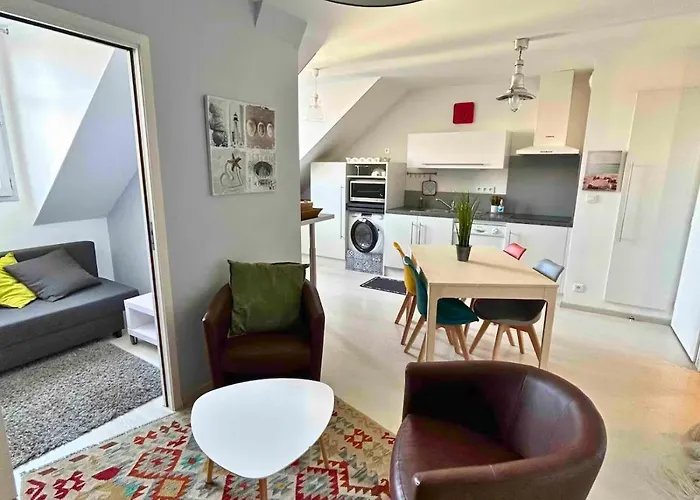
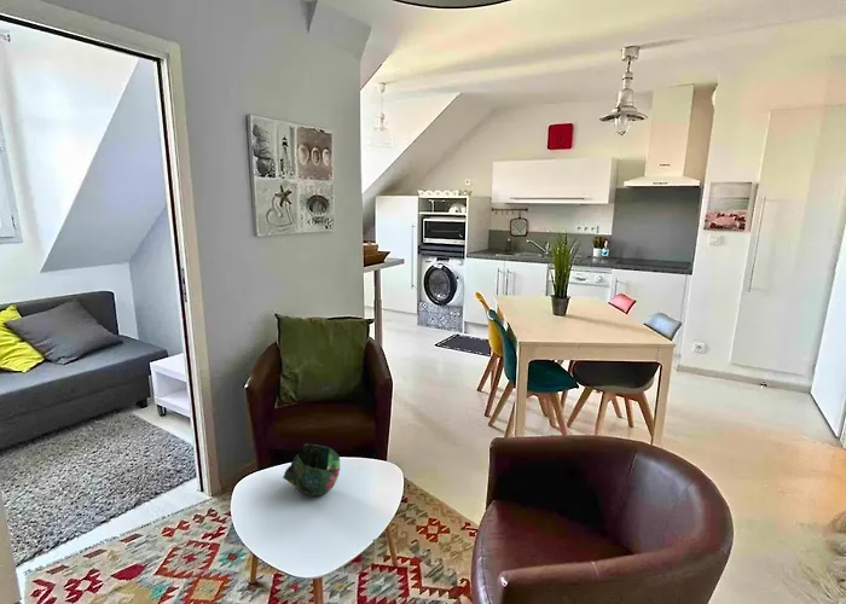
+ decorative bowl [282,442,341,496]
